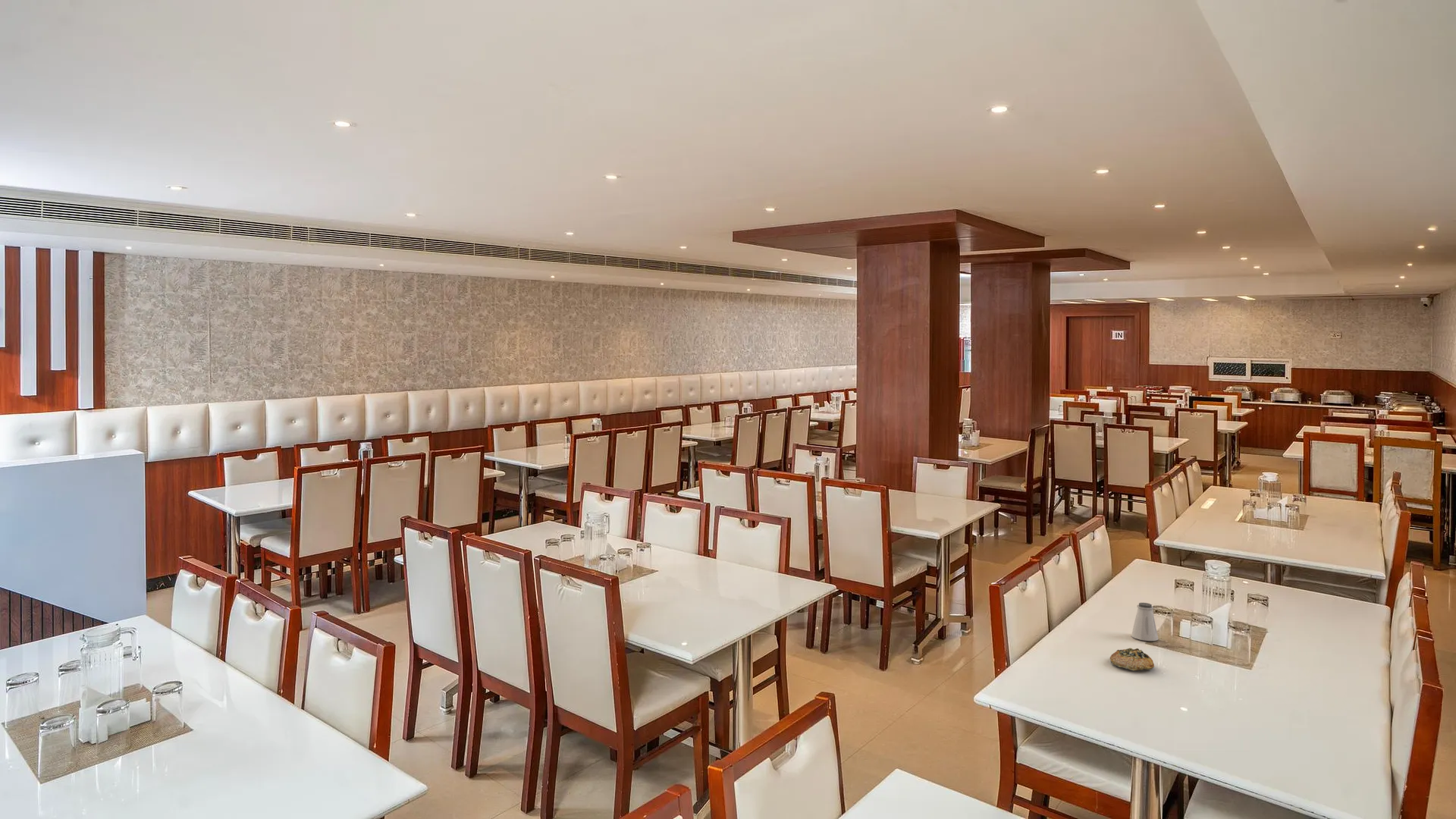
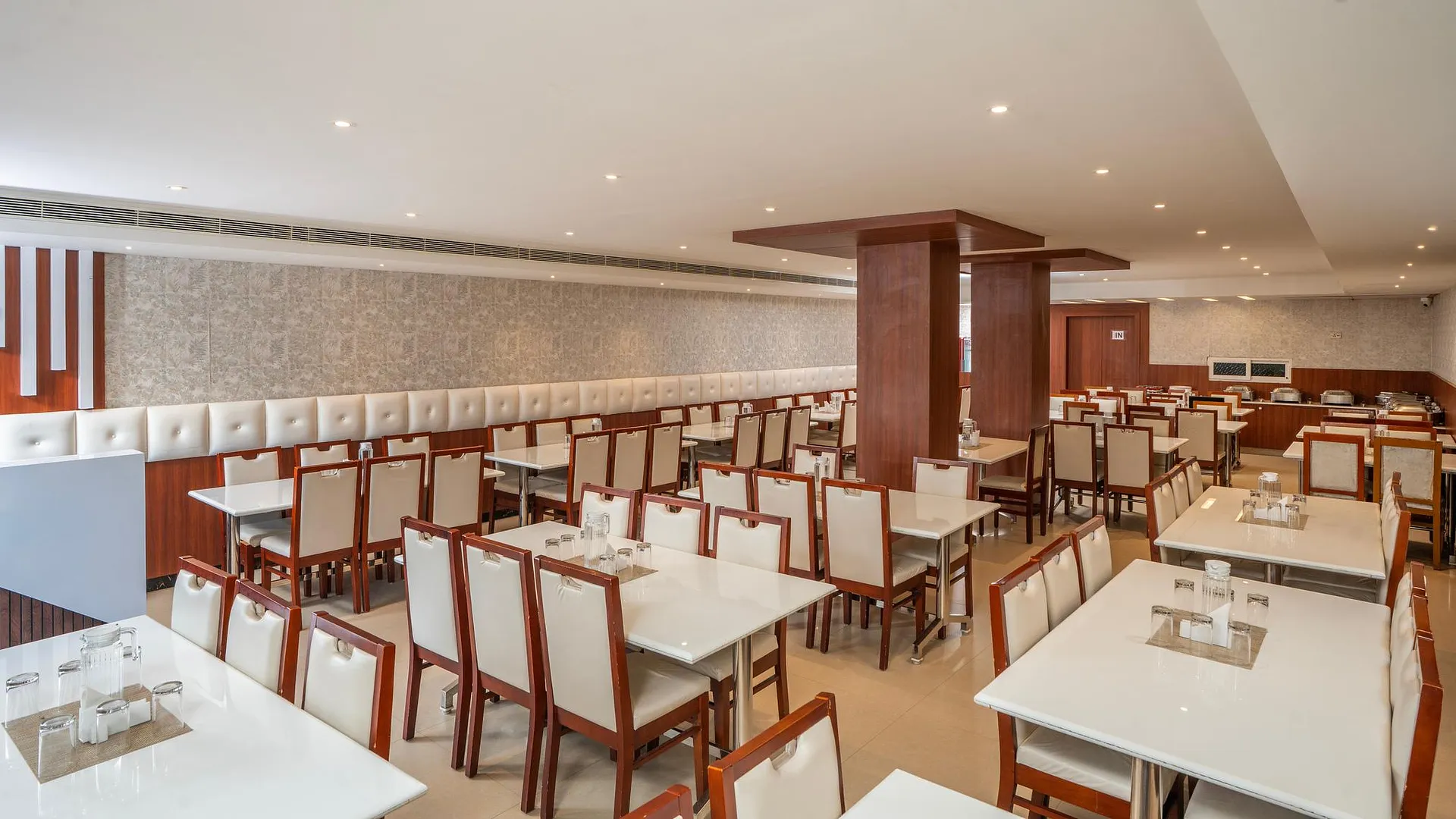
- bread roll [1109,648,1155,671]
- saltshaker [1131,602,1159,642]
